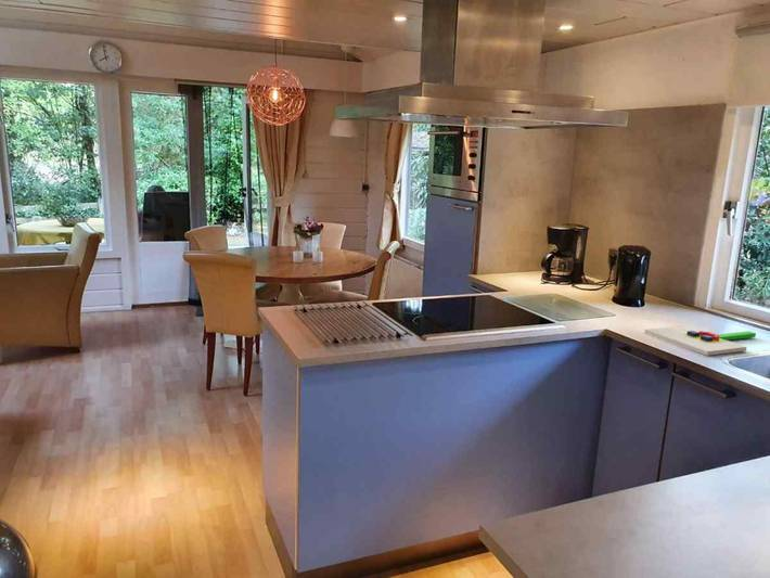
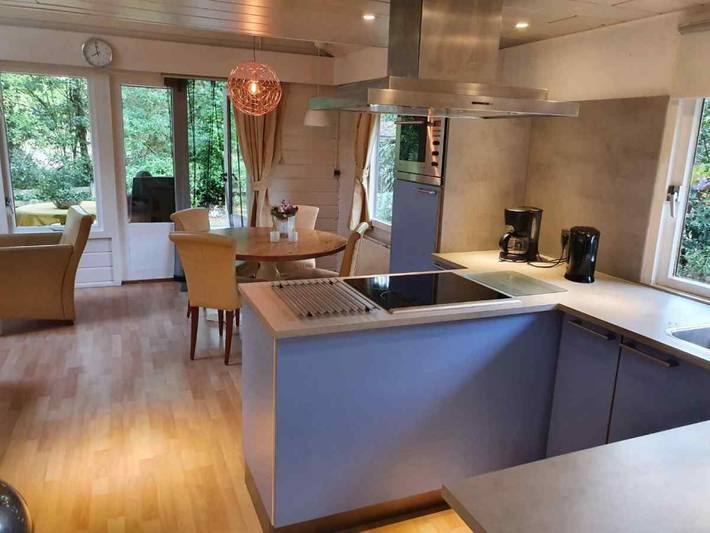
- chopping board [643,325,757,357]
